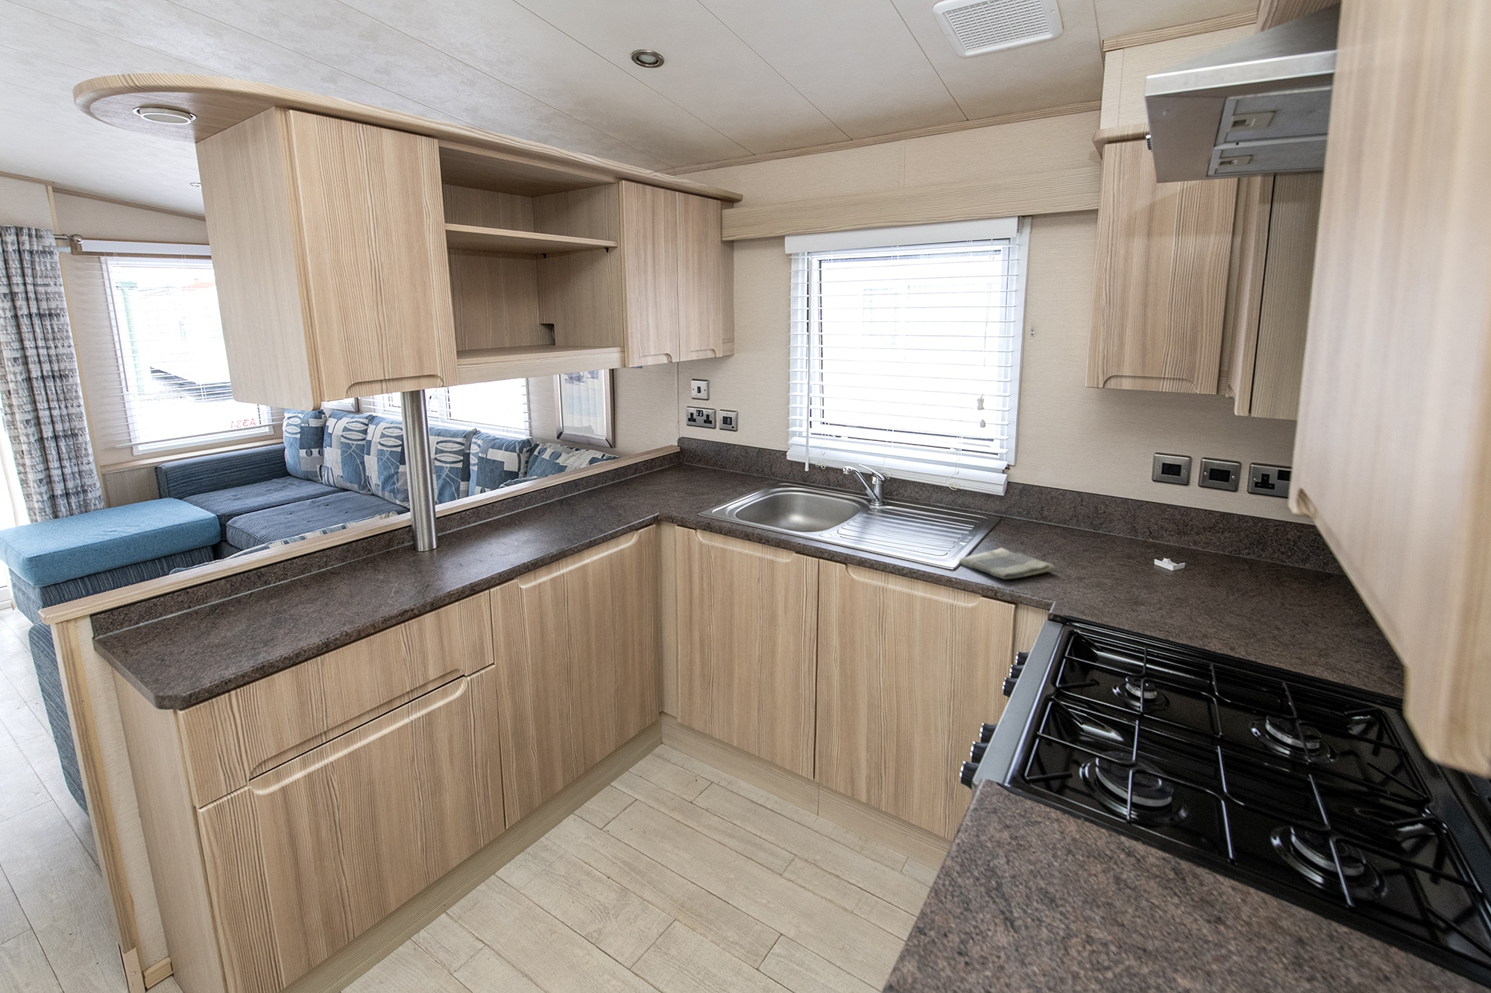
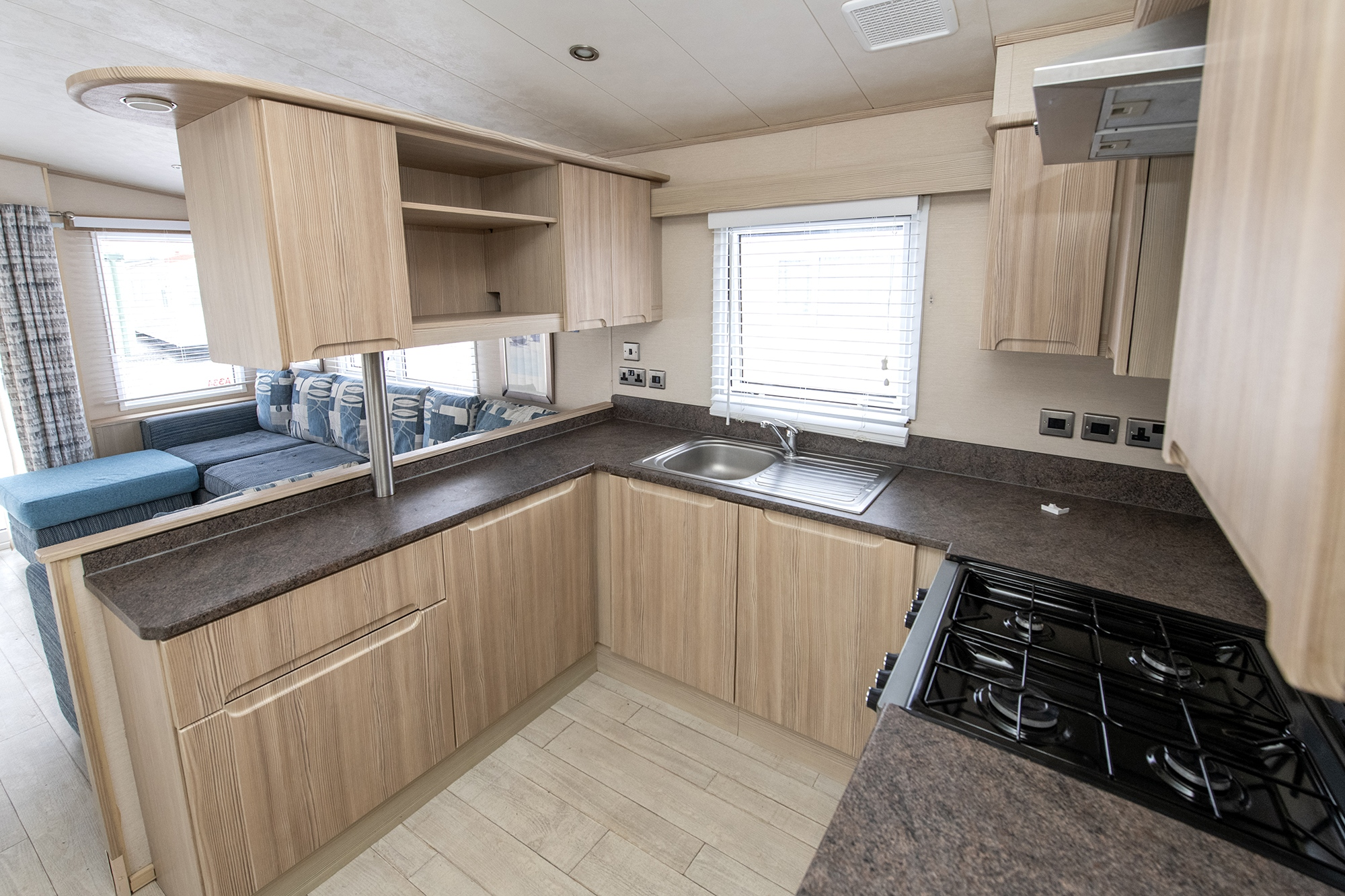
- dish towel [958,546,1056,581]
